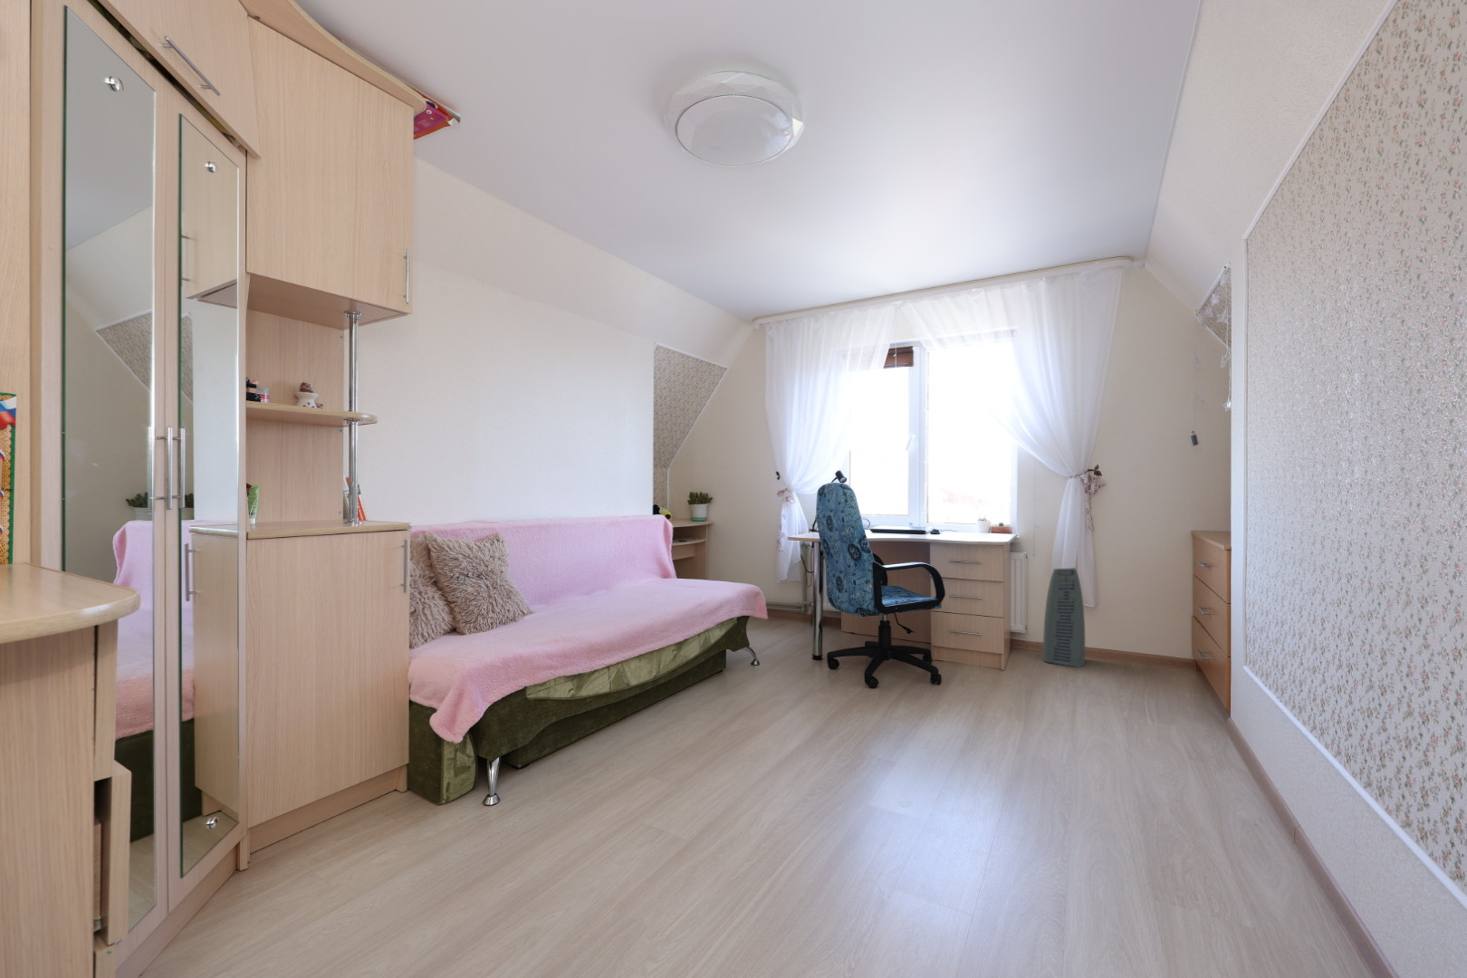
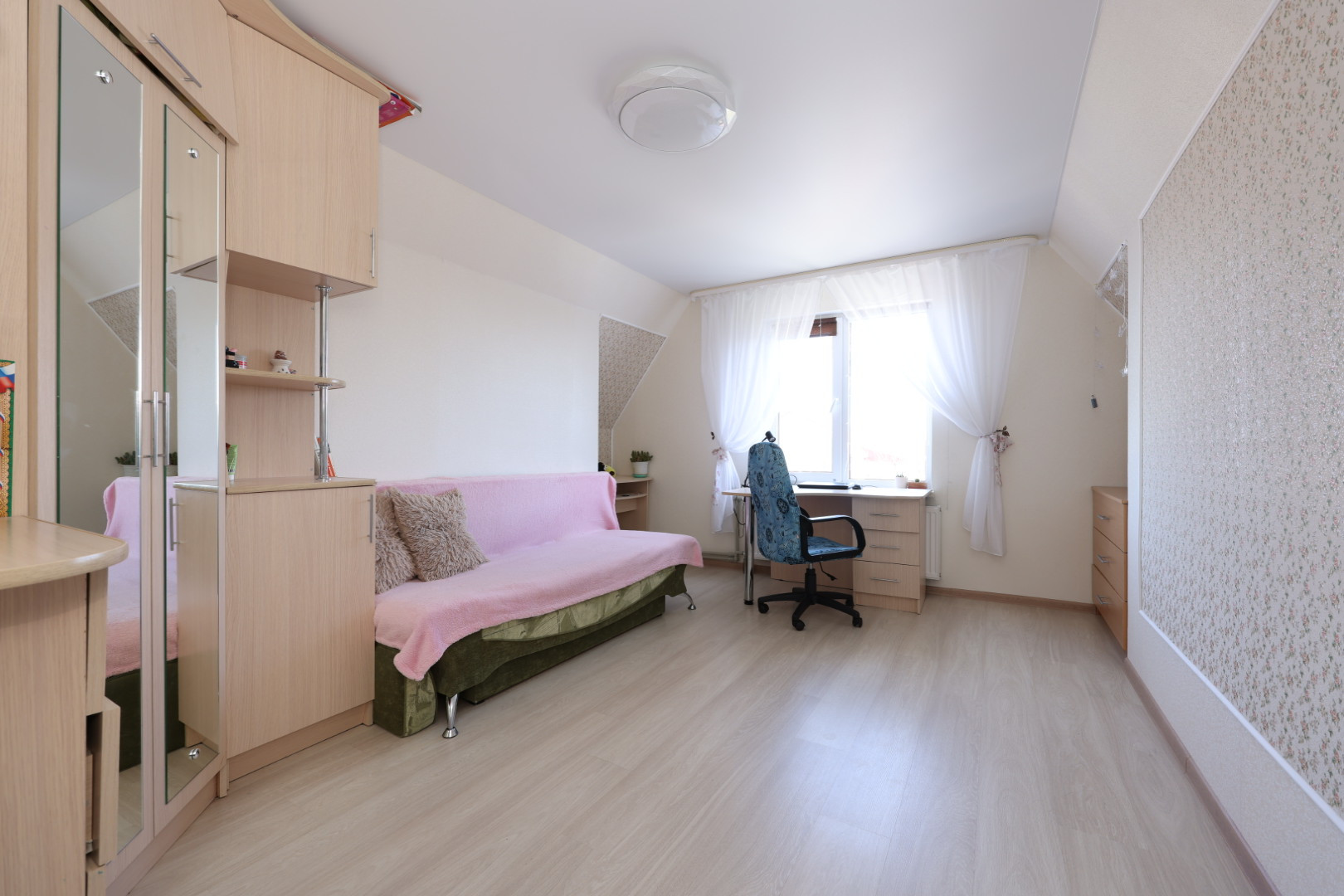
- air purifier [1042,566,1086,668]
